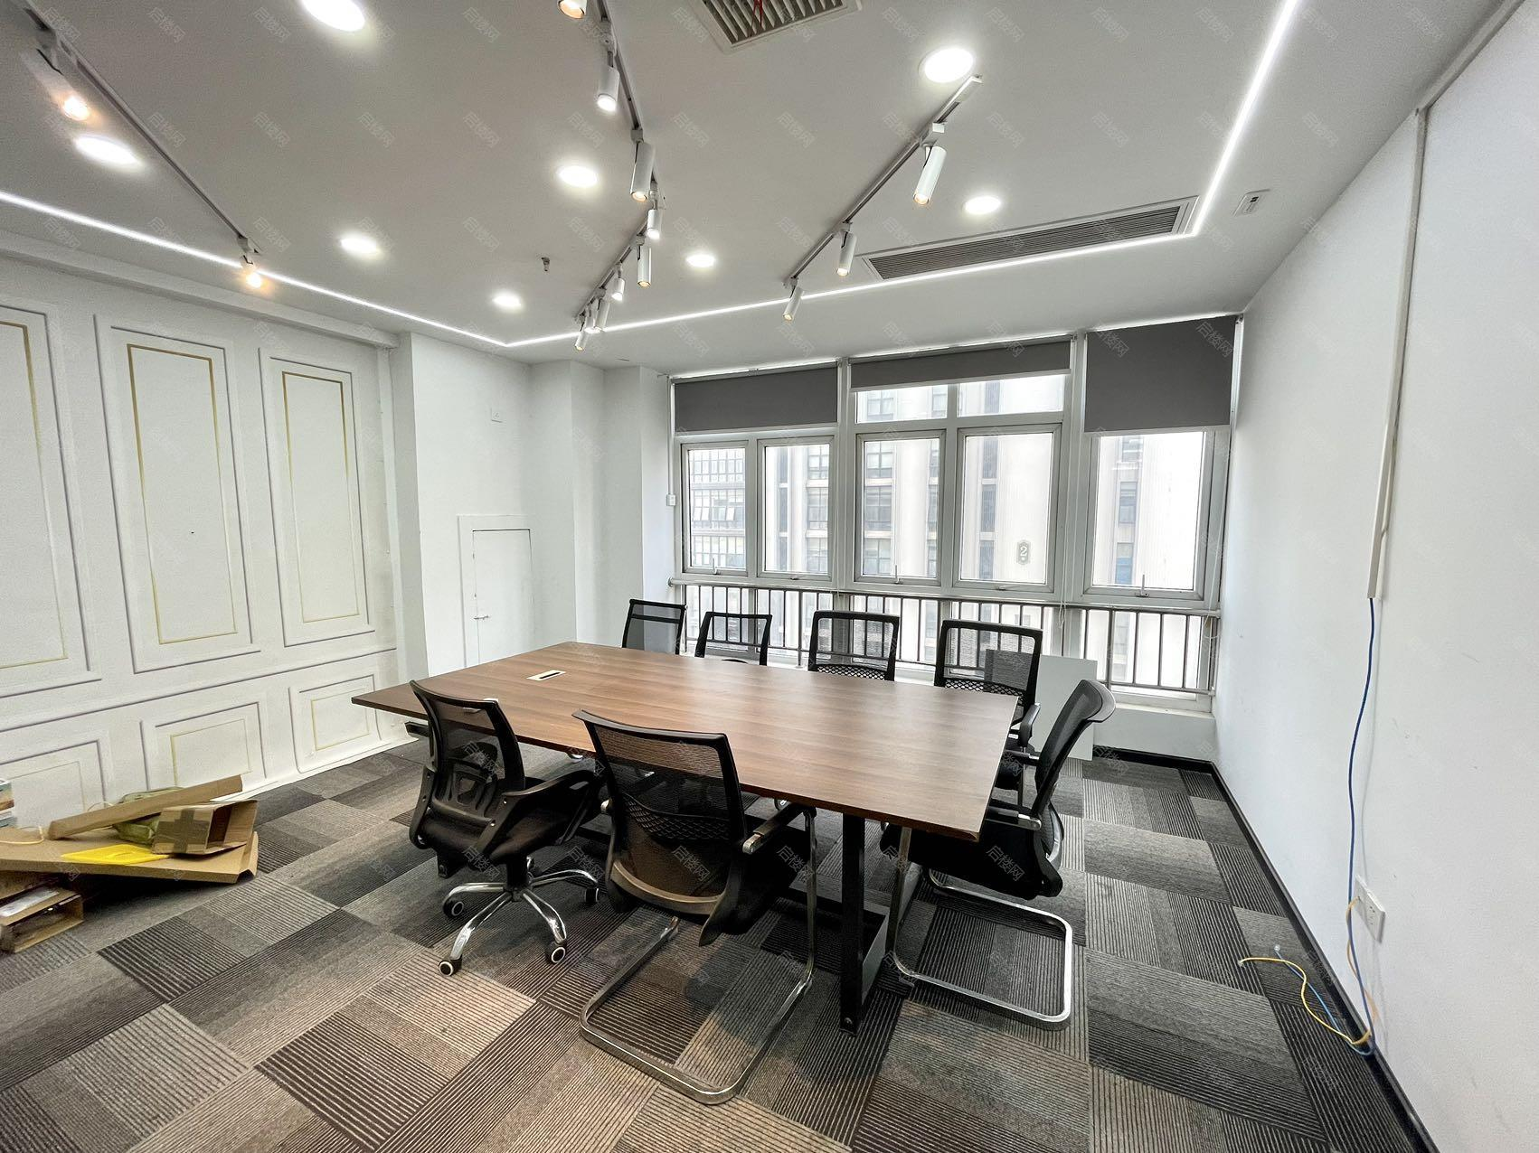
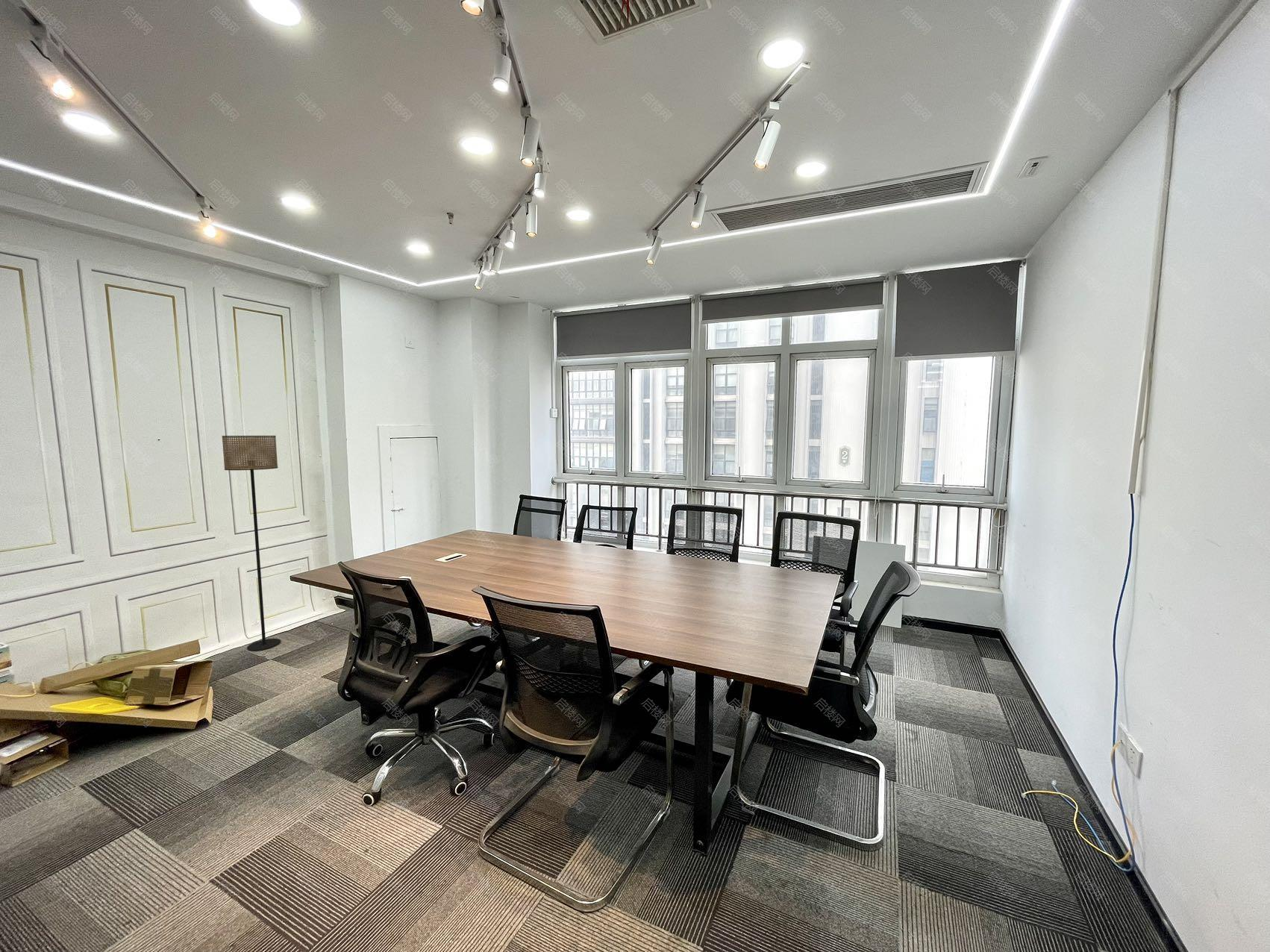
+ floor lamp [222,435,281,651]
